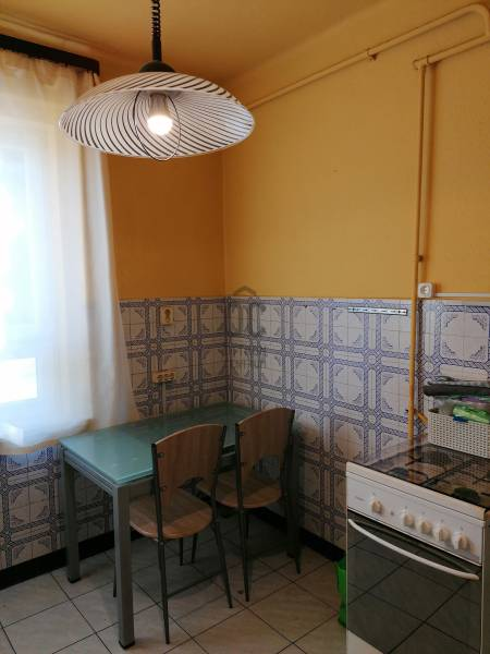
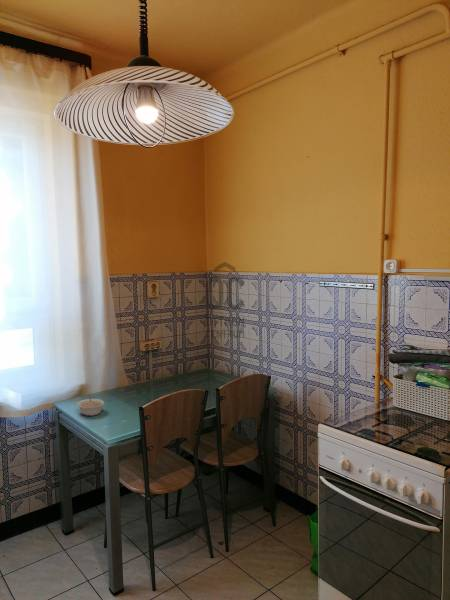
+ legume [76,394,105,417]
